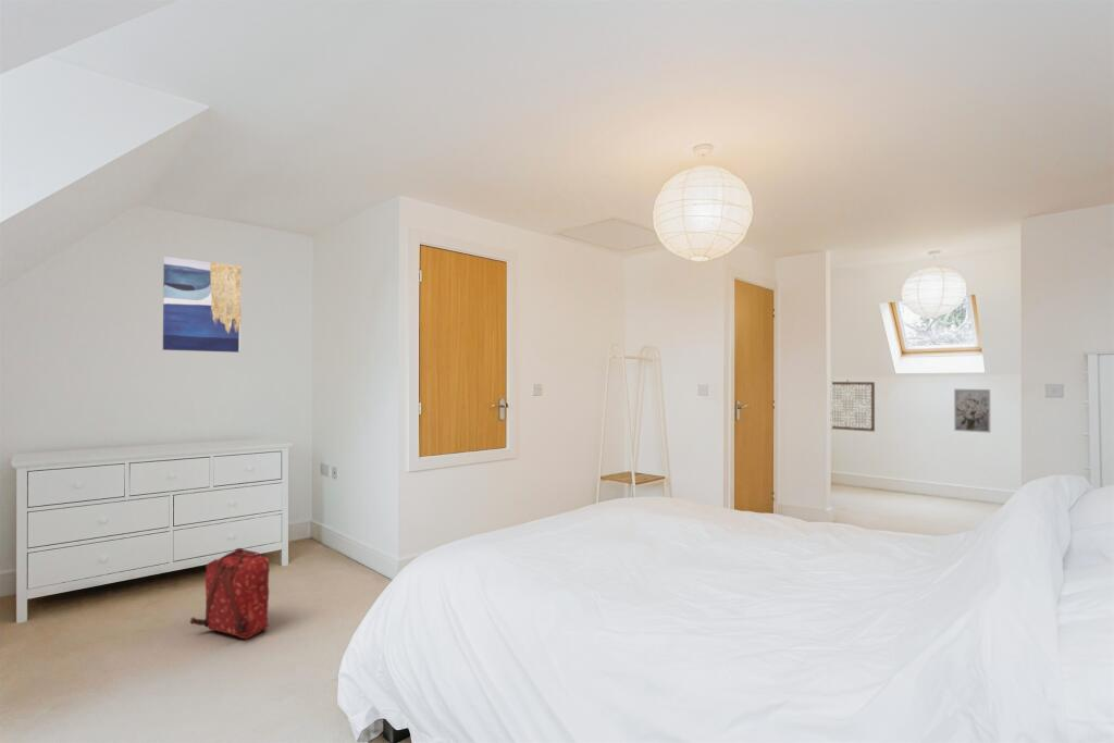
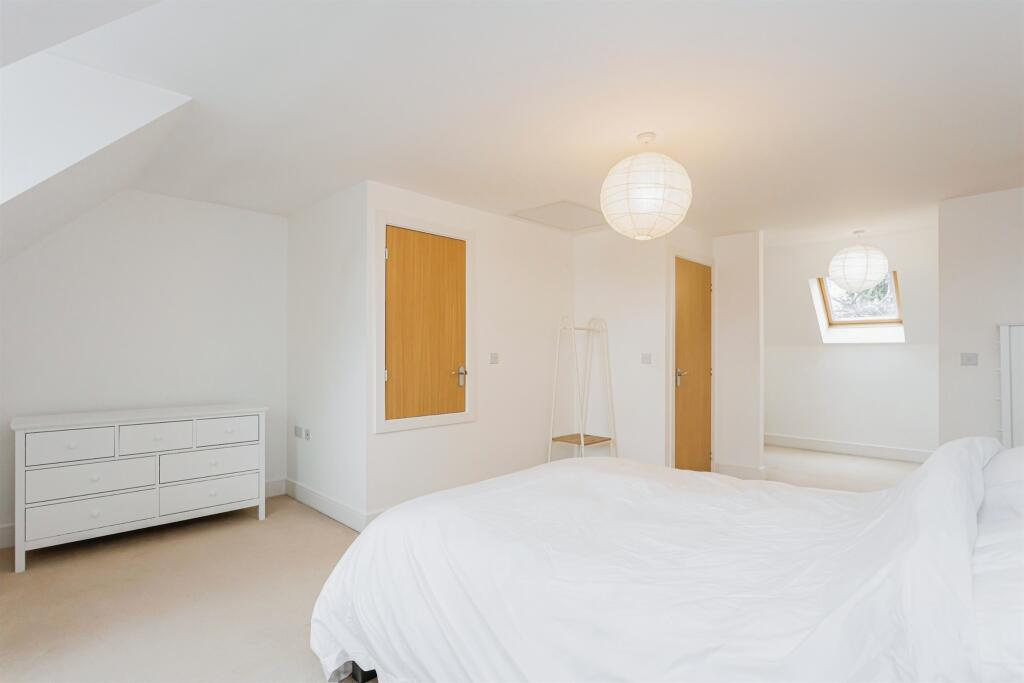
- wall art [162,256,243,354]
- wall art [953,388,991,434]
- backpack [189,547,271,640]
- wall art [831,381,876,433]
